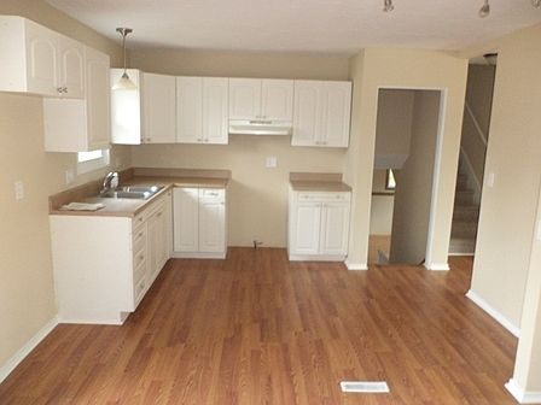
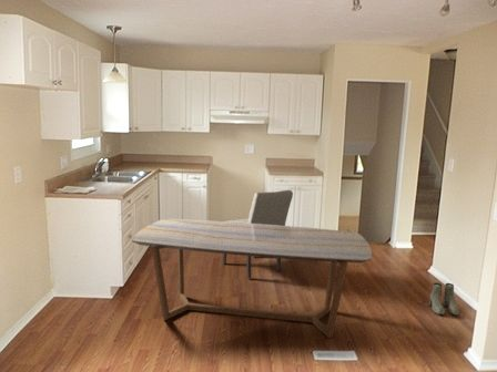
+ dining table [131,218,373,339]
+ chair [222,189,294,280]
+ boots [428,282,460,317]
